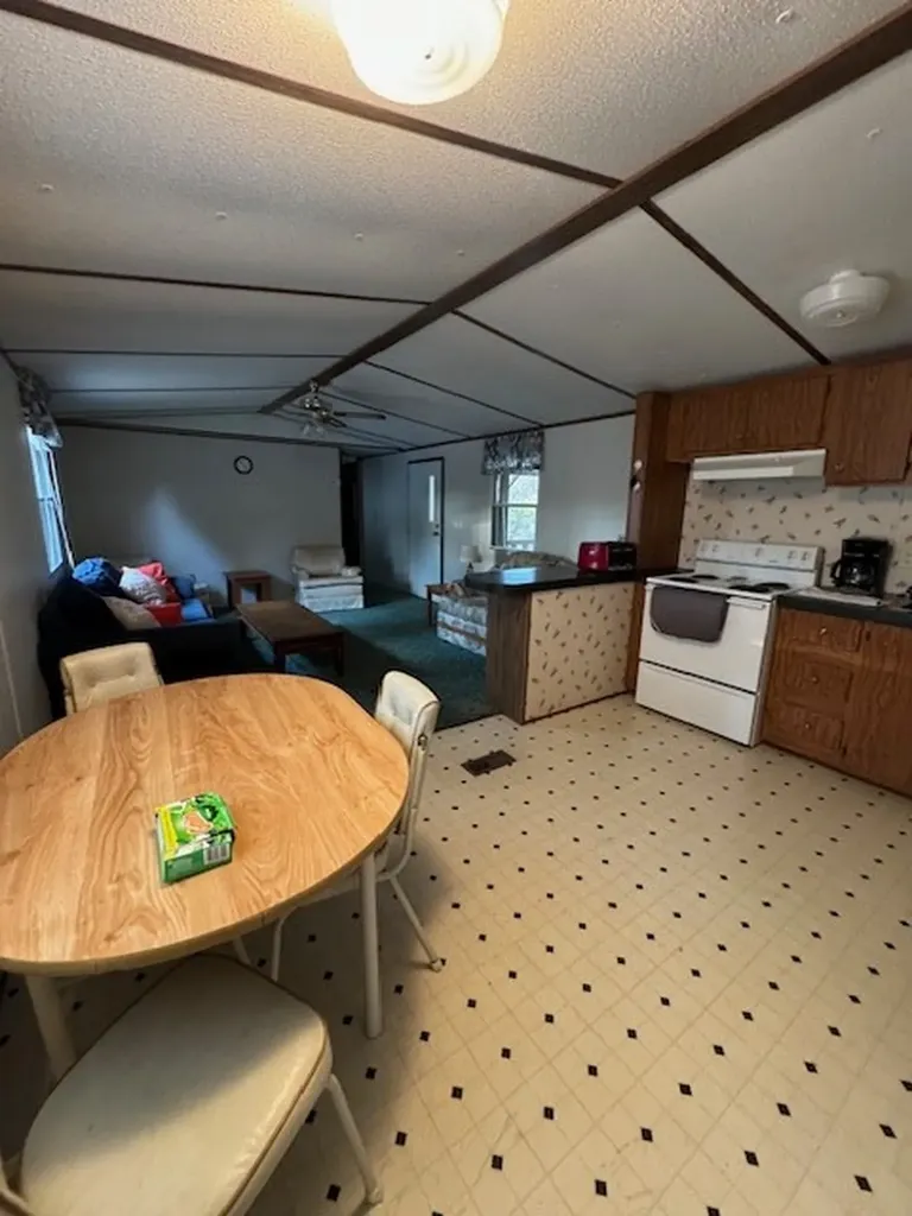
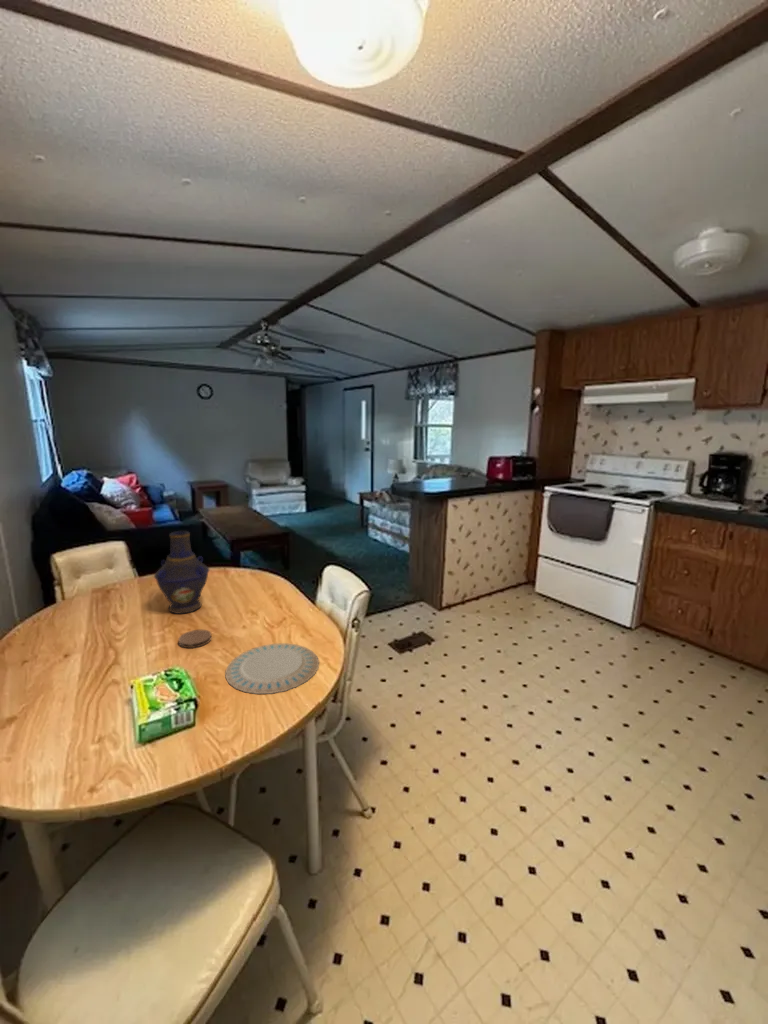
+ vase [153,530,210,615]
+ chinaware [225,642,320,695]
+ coaster [177,629,213,649]
